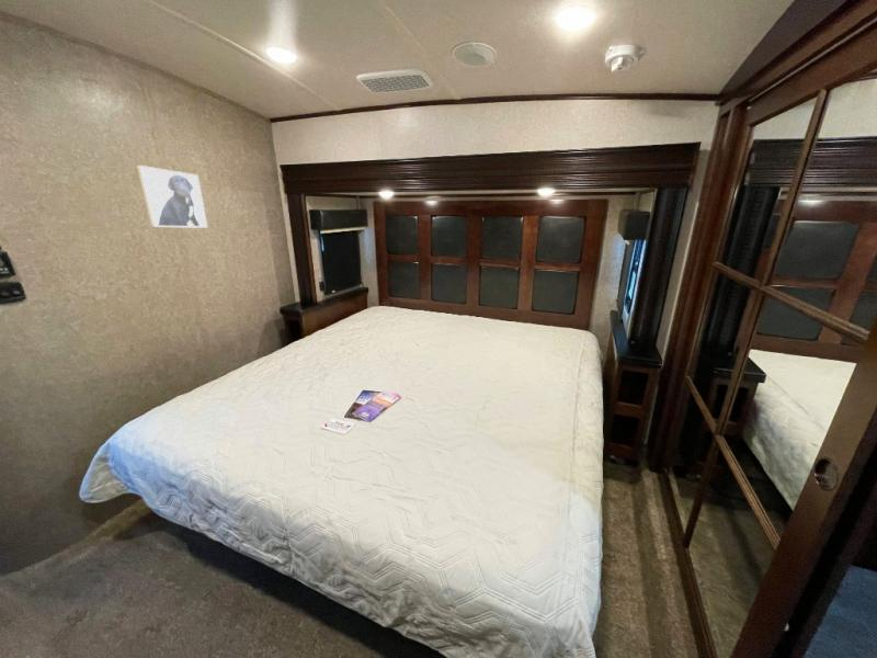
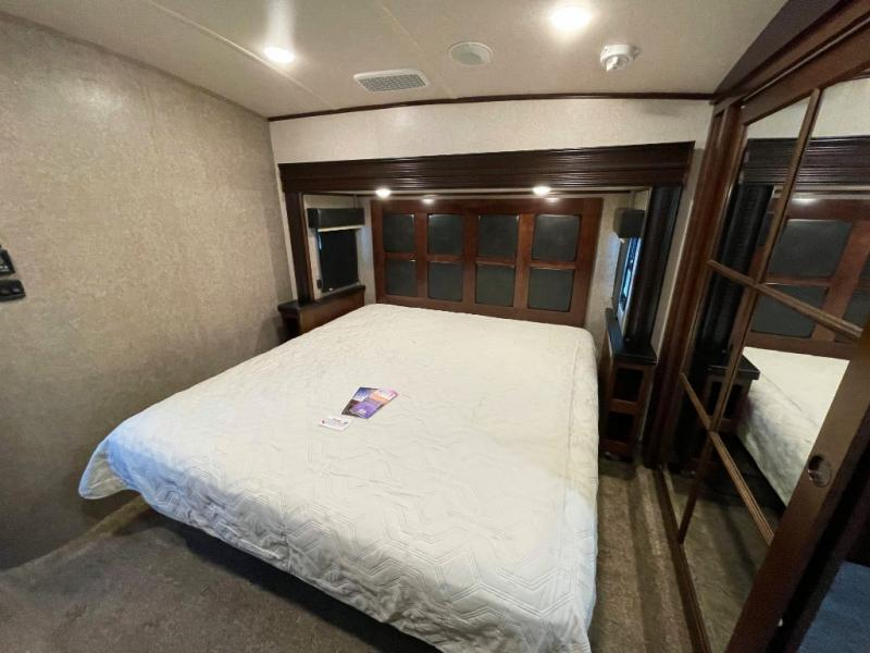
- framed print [136,164,209,229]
